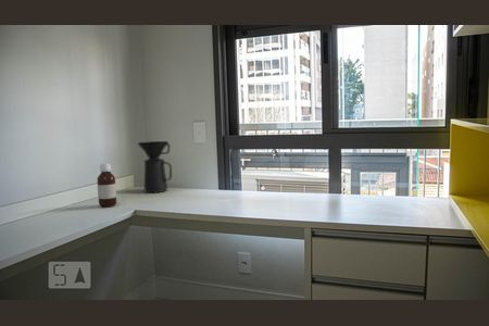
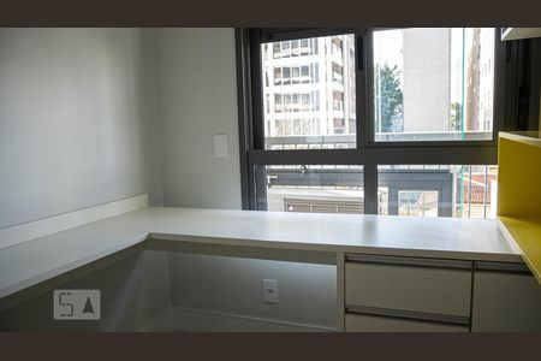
- bottle [96,162,117,208]
- coffee maker [137,140,173,193]
